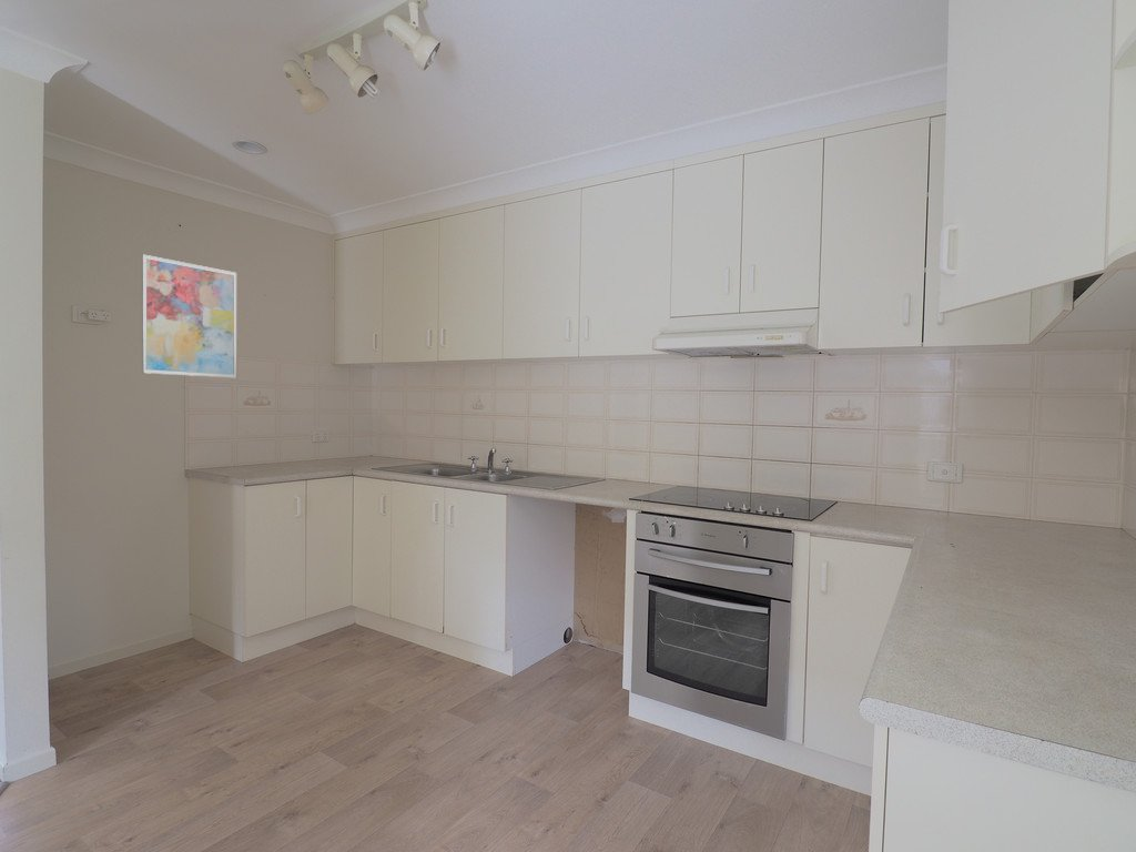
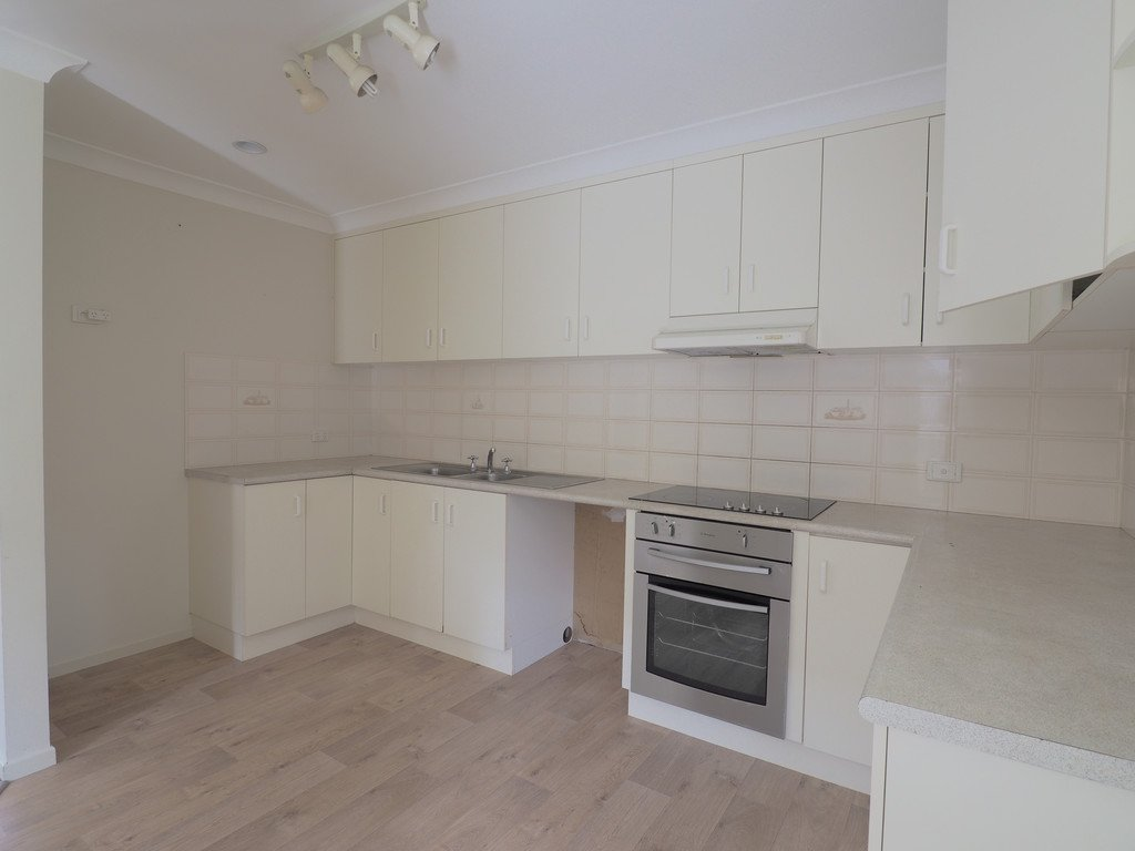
- wall art [140,254,237,378]
